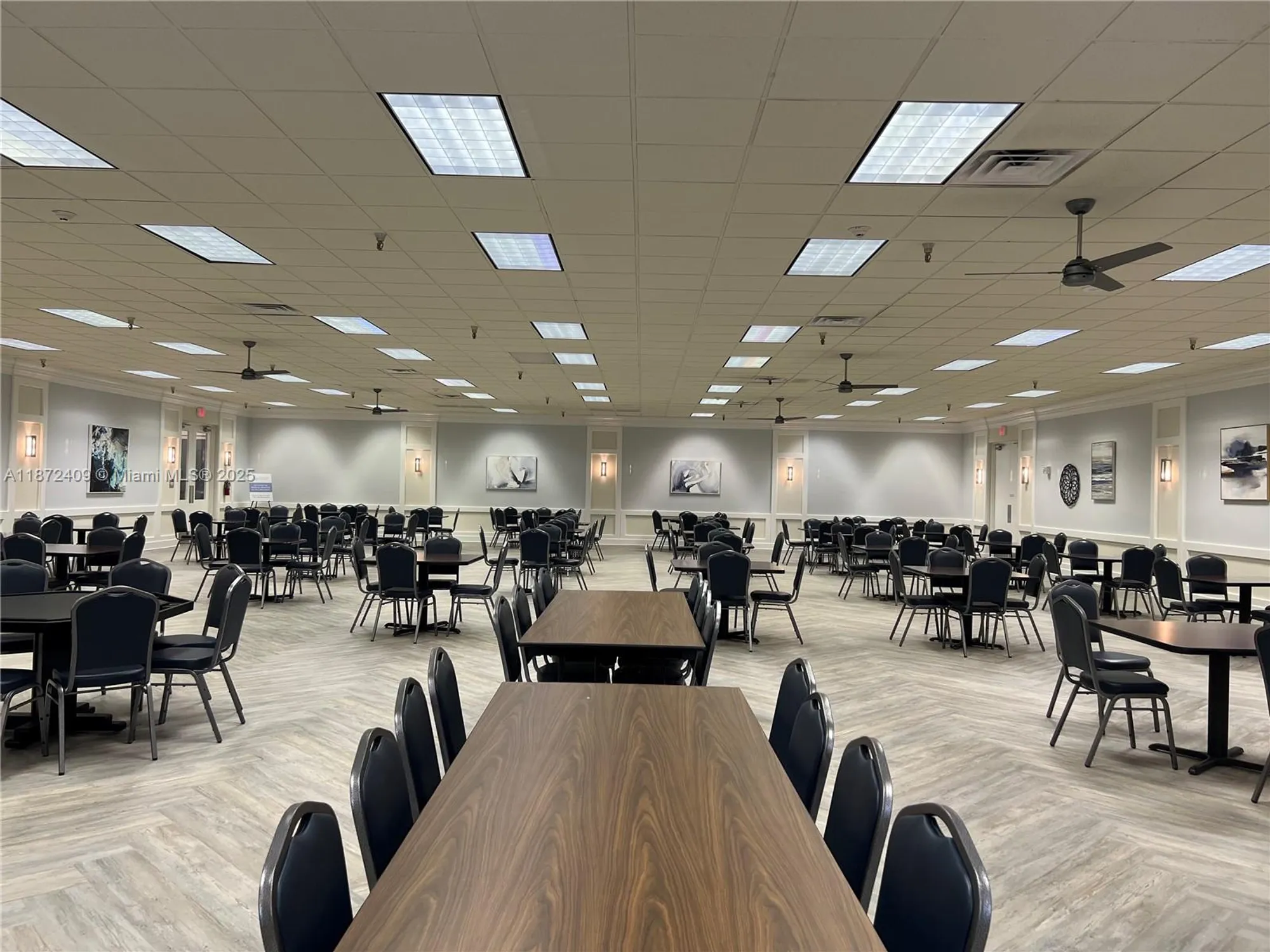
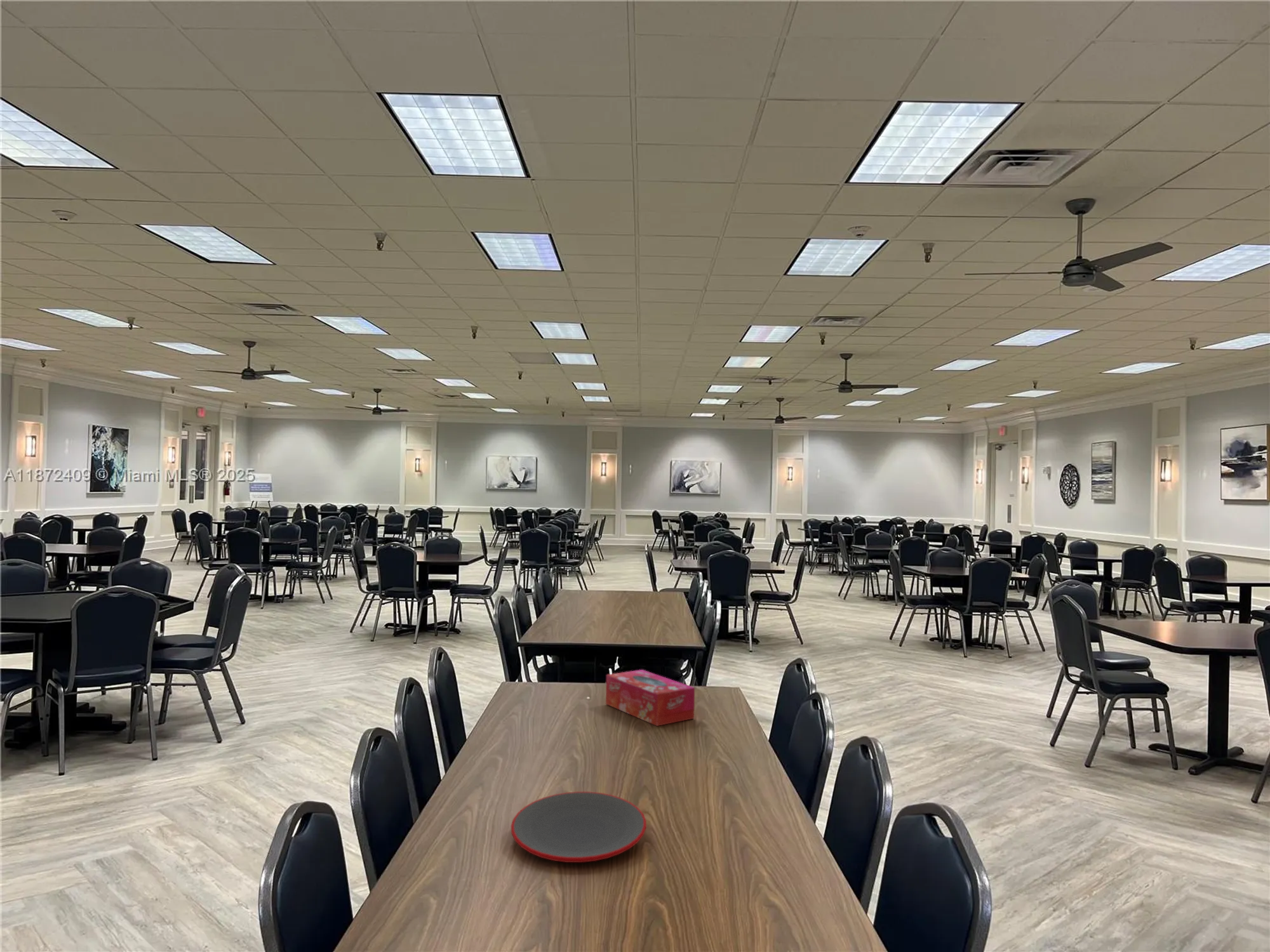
+ plate [511,791,647,863]
+ tissue box [605,669,695,727]
